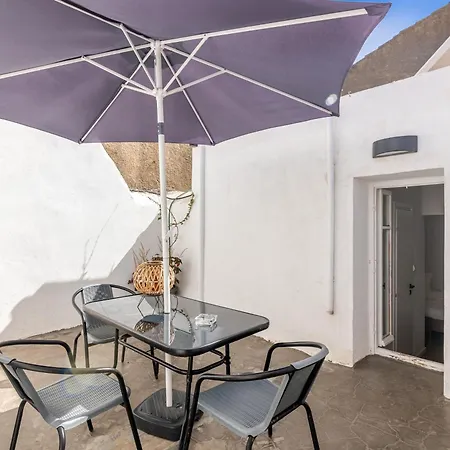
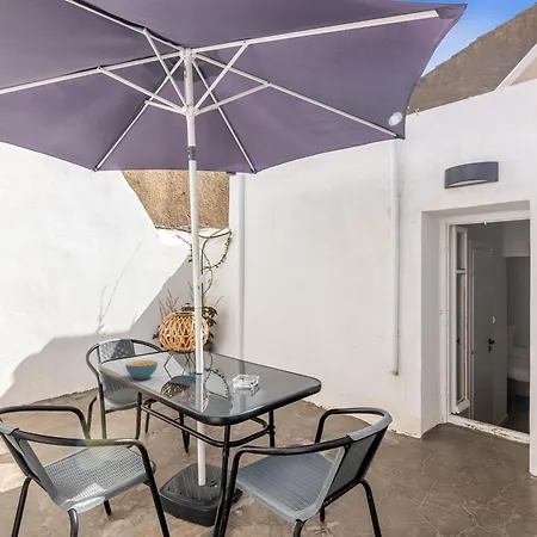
+ cereal bowl [124,359,159,381]
